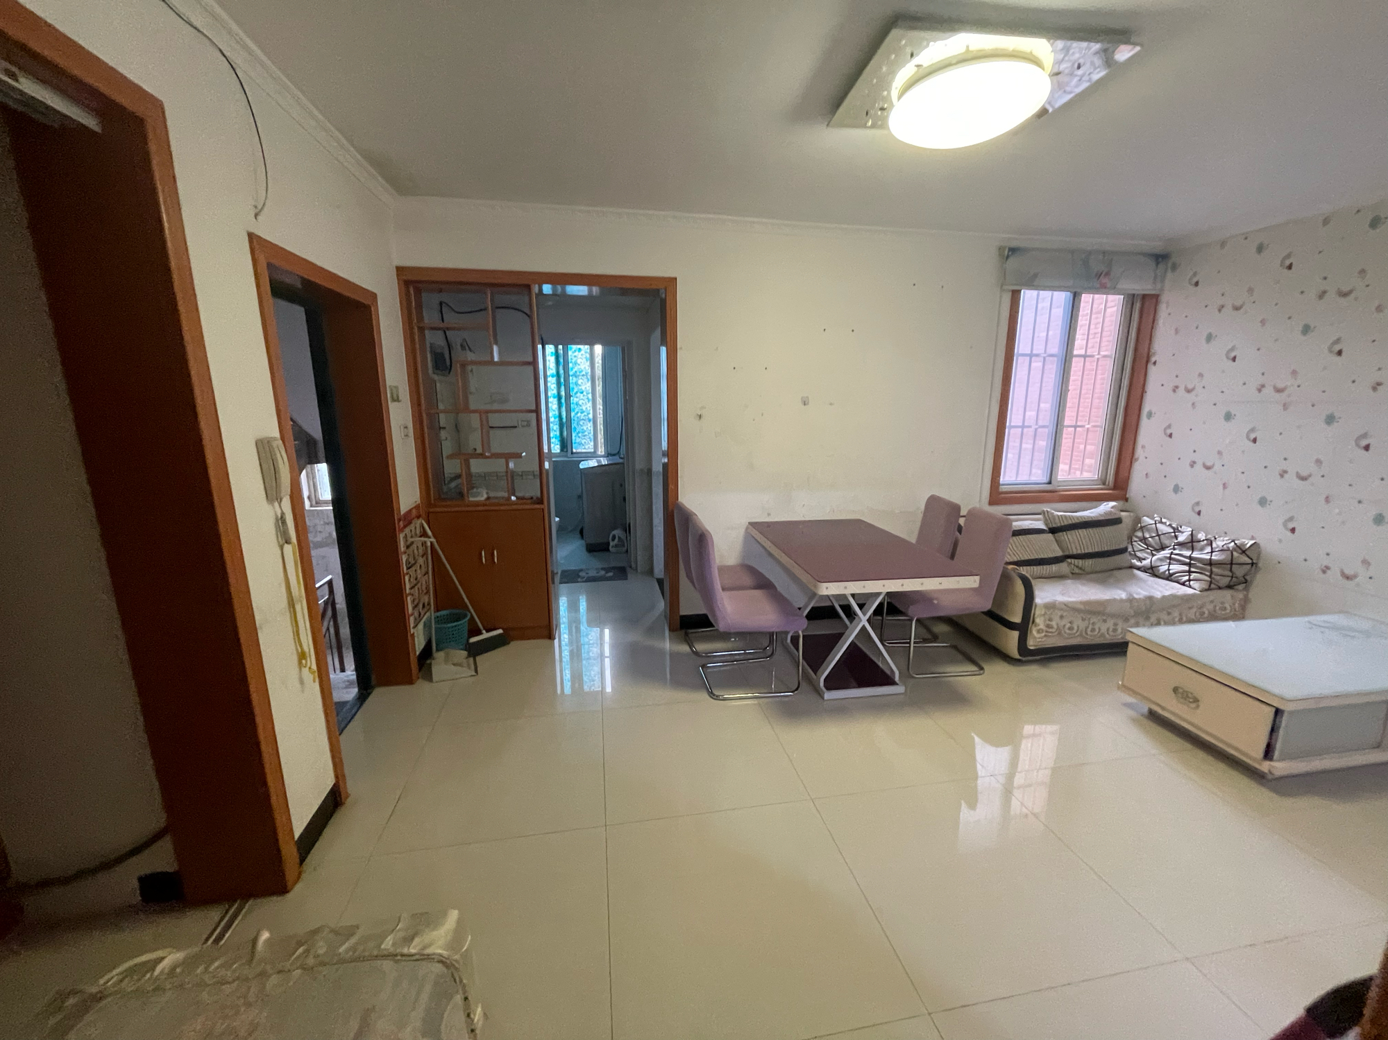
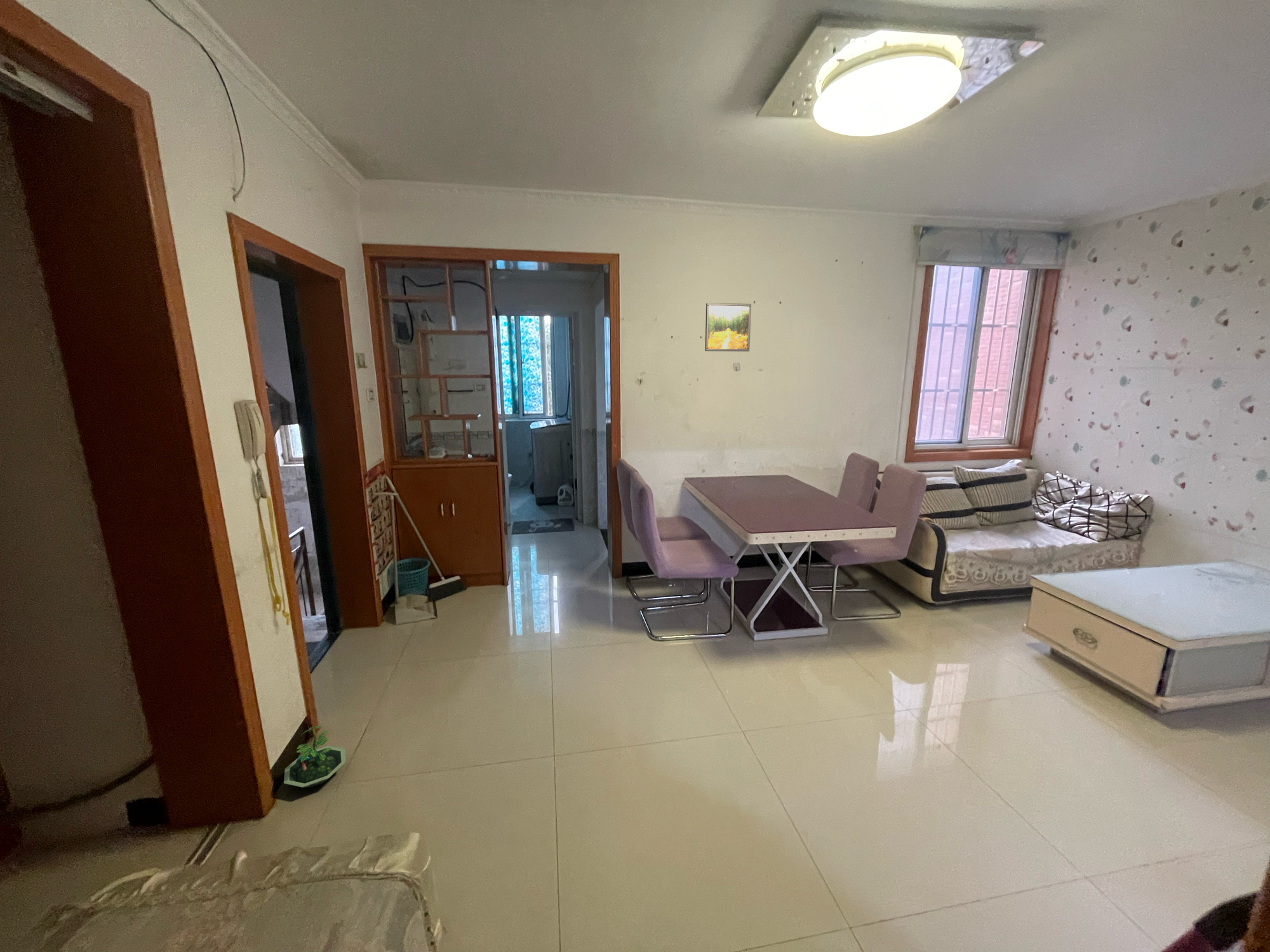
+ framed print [704,302,752,352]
+ terrarium [283,725,347,788]
